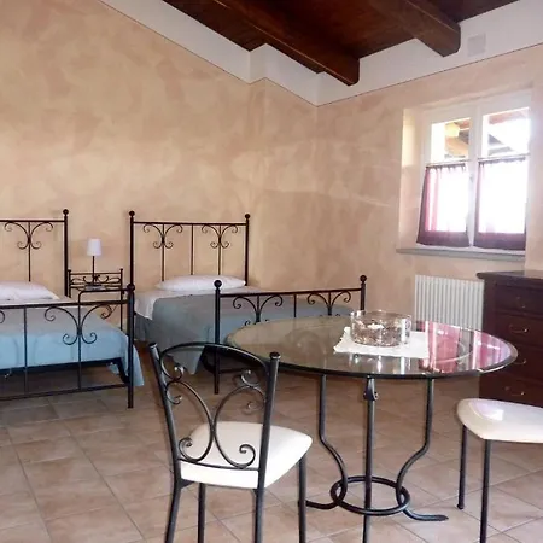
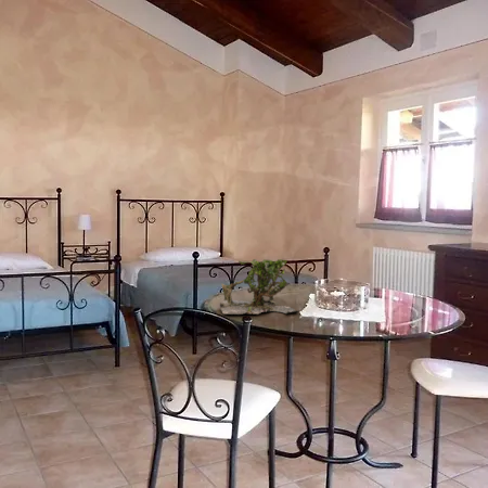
+ plant [218,258,300,316]
